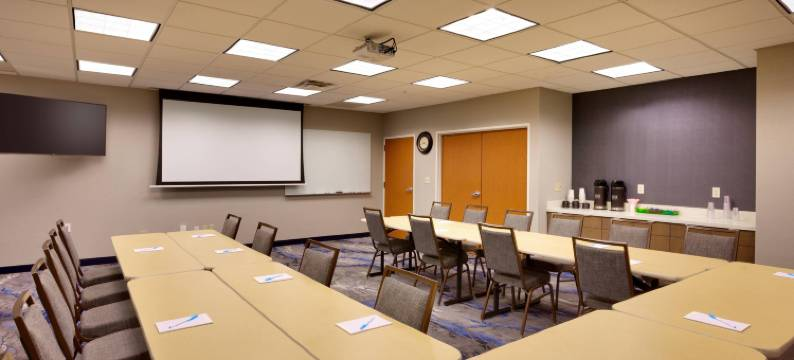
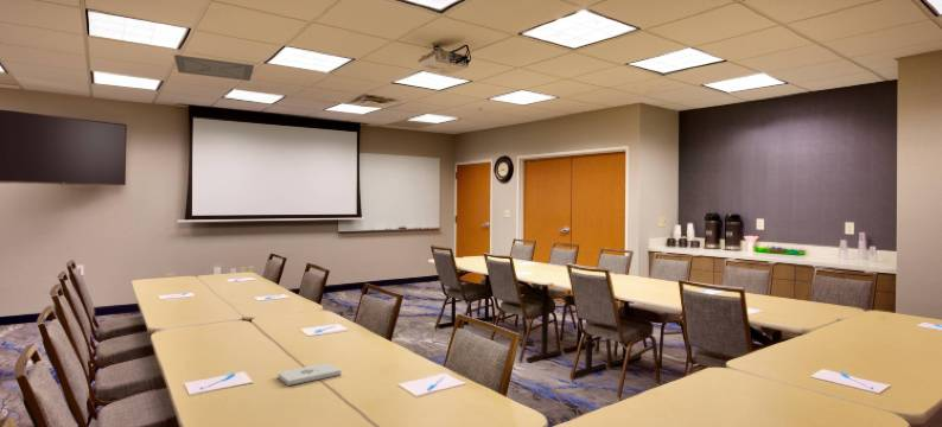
+ notepad [276,362,342,387]
+ ceiling vent [173,53,255,82]
